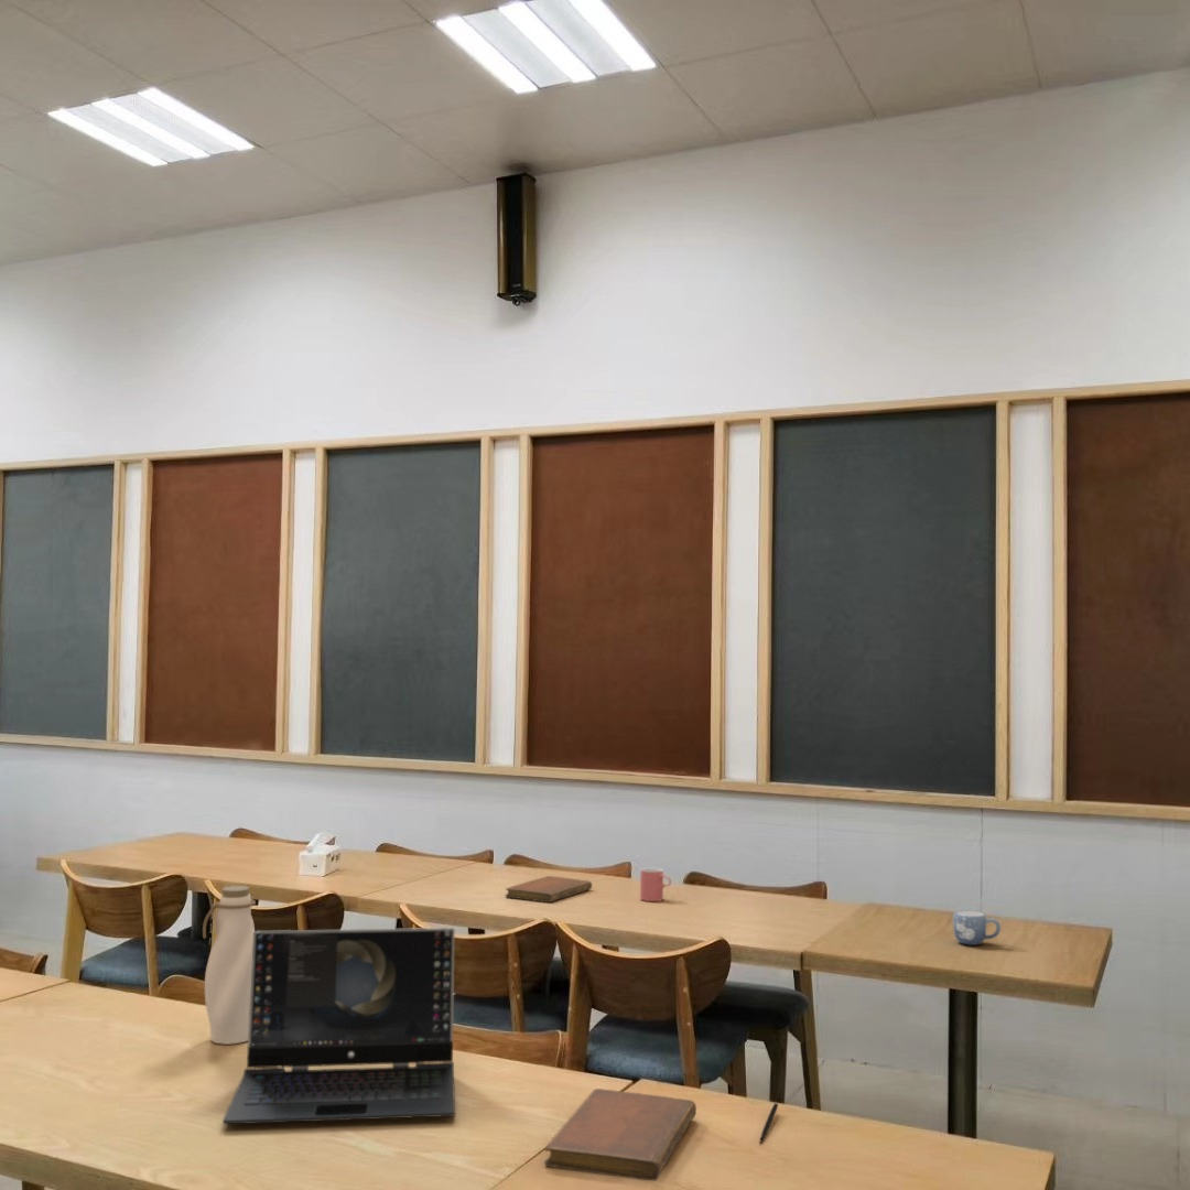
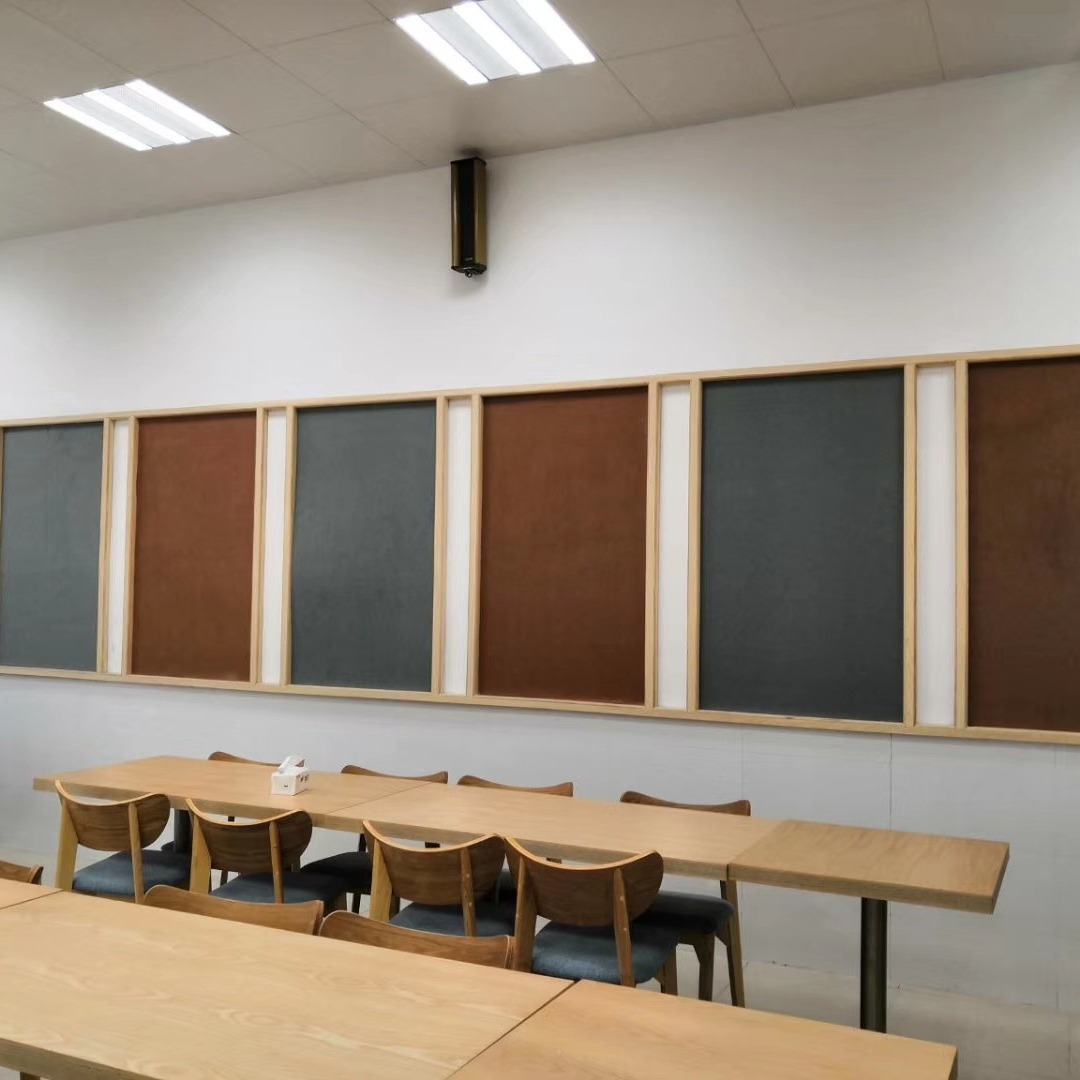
- cup [639,867,672,902]
- notebook [543,1088,697,1182]
- water bottle [202,885,257,1046]
- laptop [221,927,456,1125]
- pen [758,1102,779,1145]
- mug [952,909,1002,946]
- notebook [504,875,593,904]
